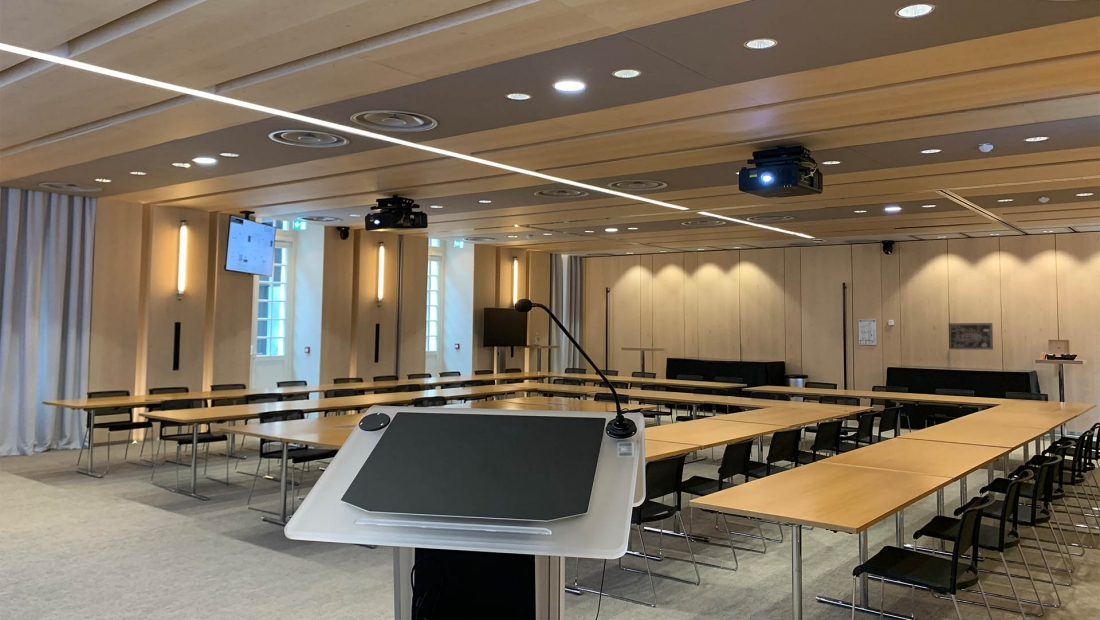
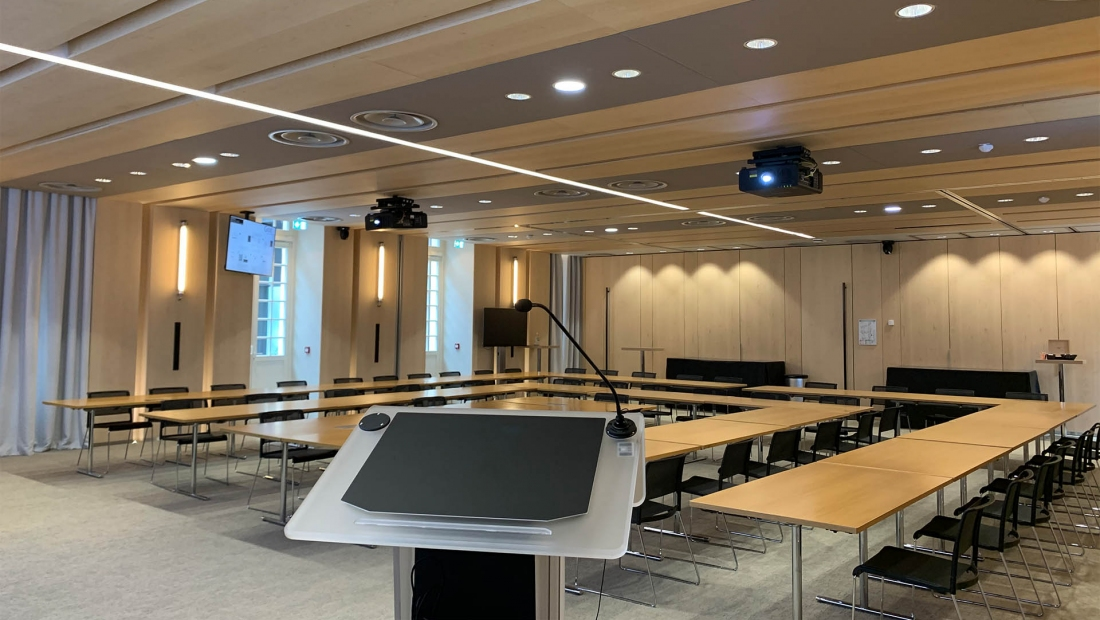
- wall art [948,322,994,350]
